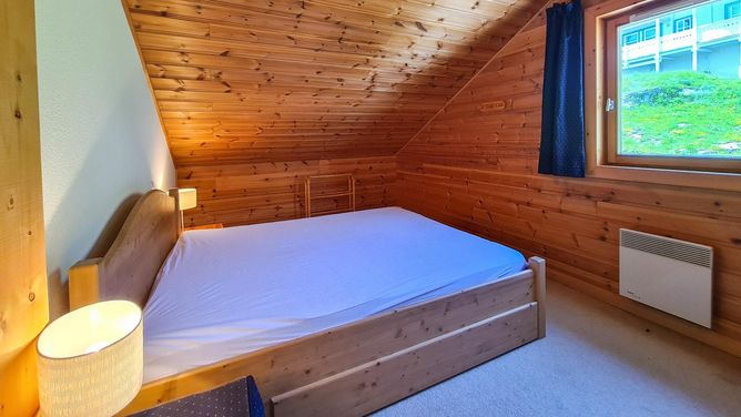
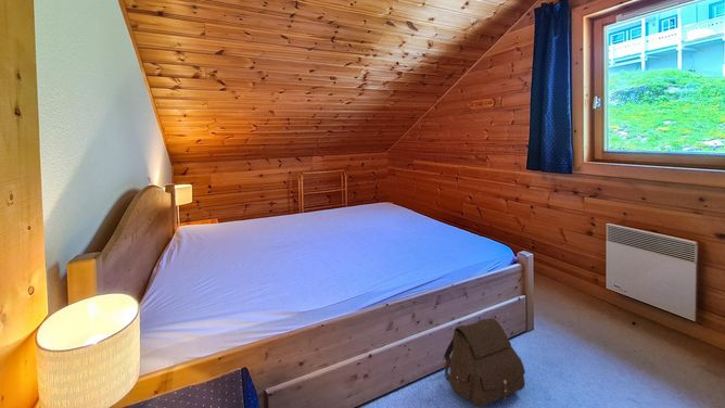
+ satchel [443,317,526,408]
